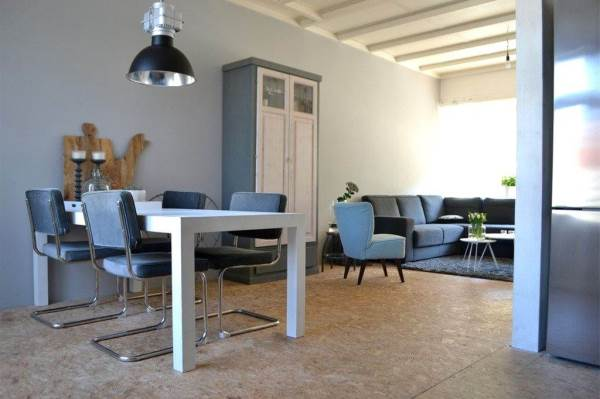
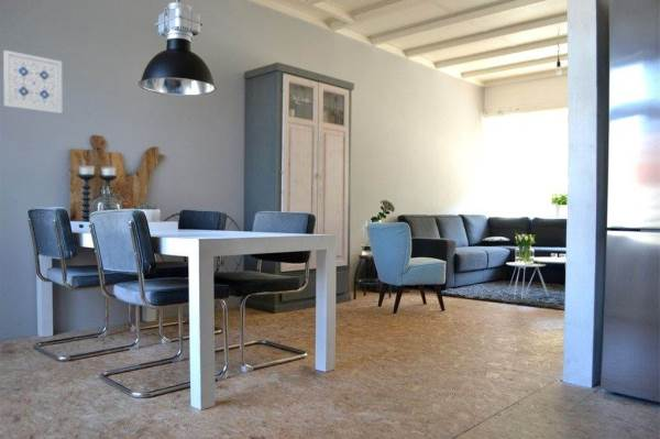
+ wall art [2,50,63,114]
